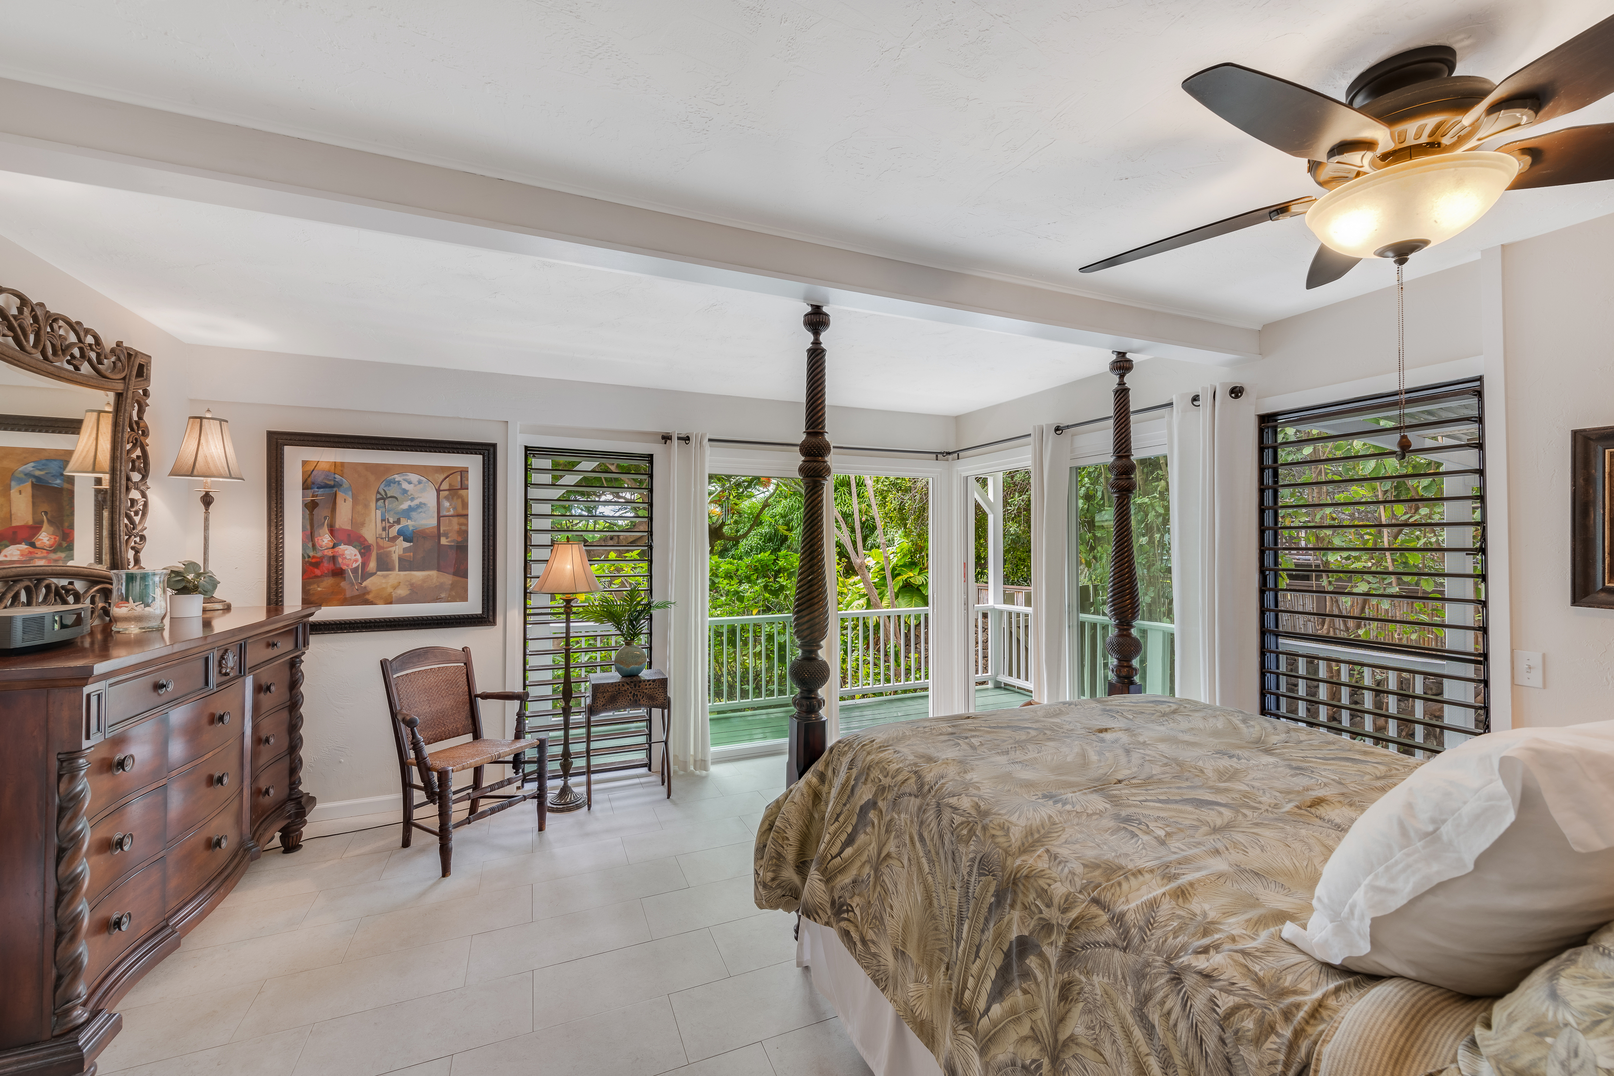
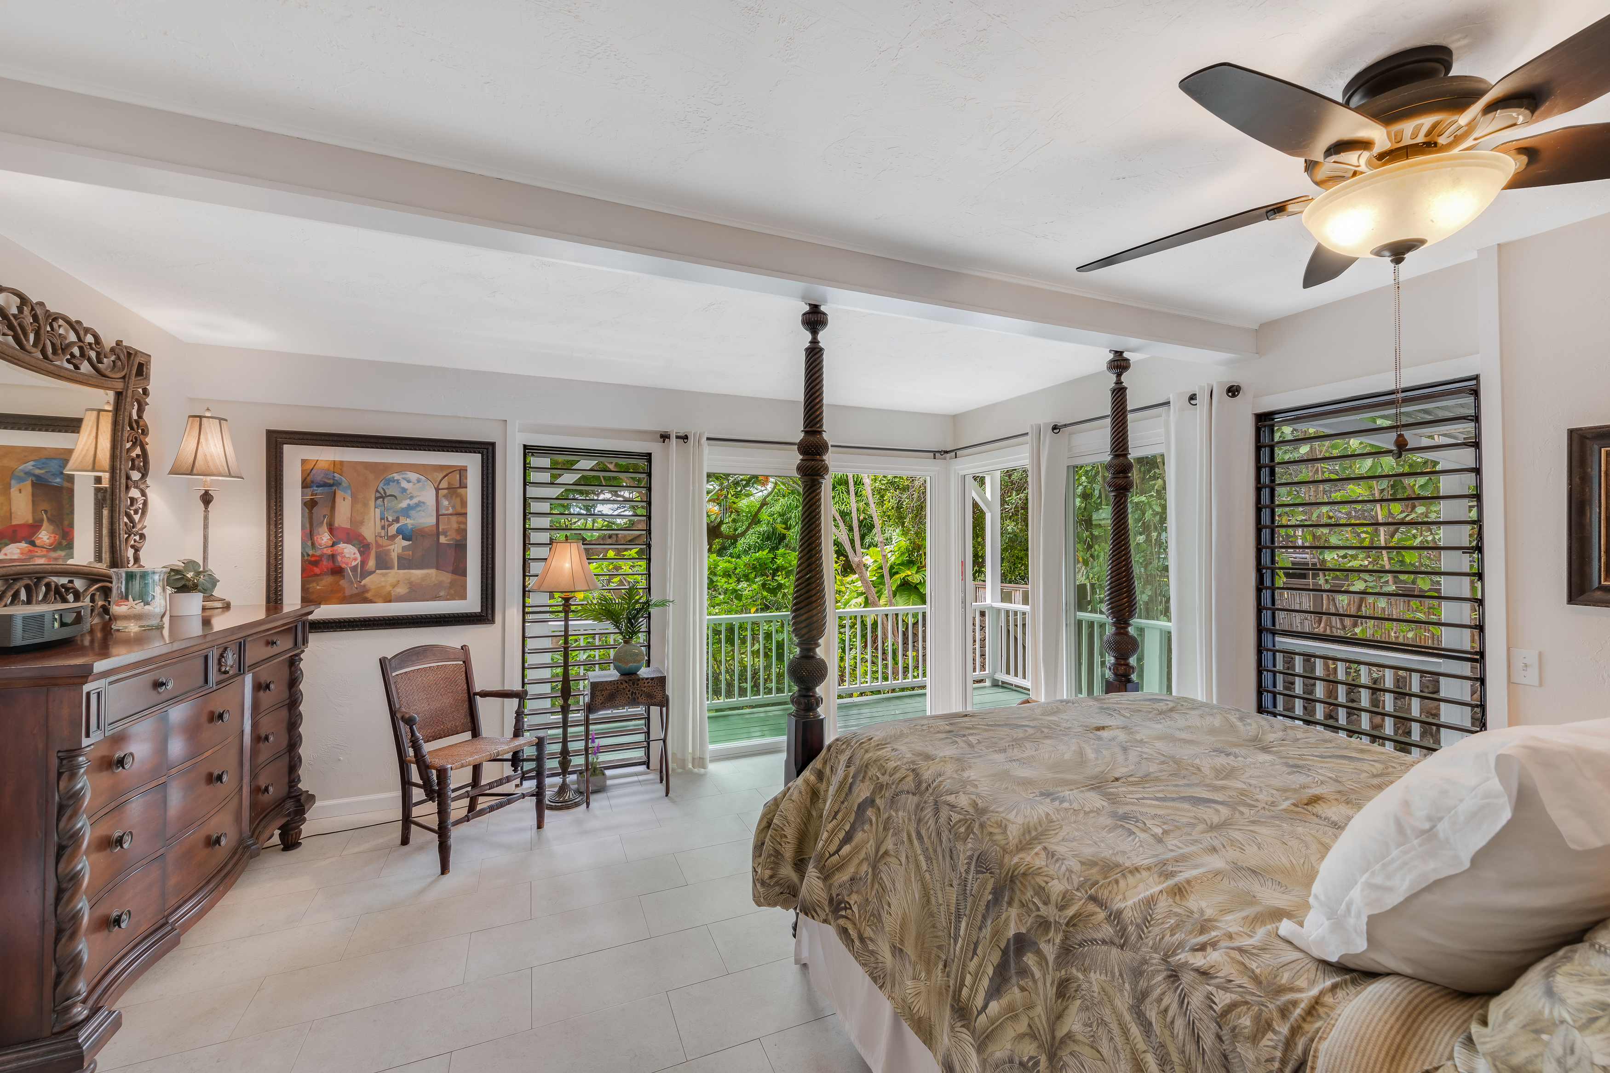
+ potted plant [576,728,607,794]
